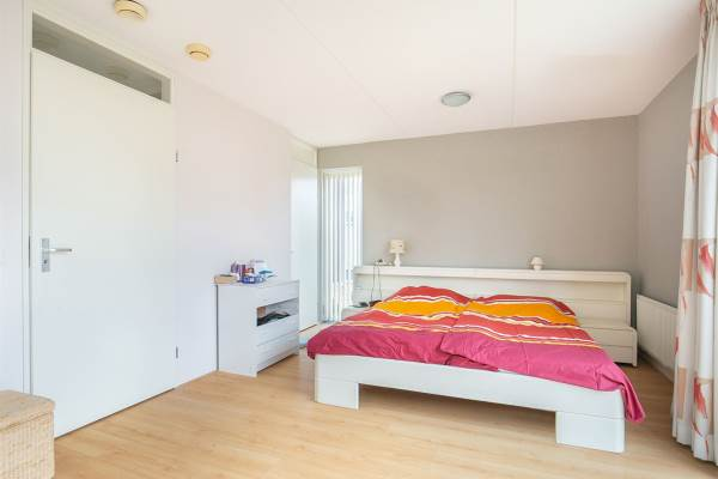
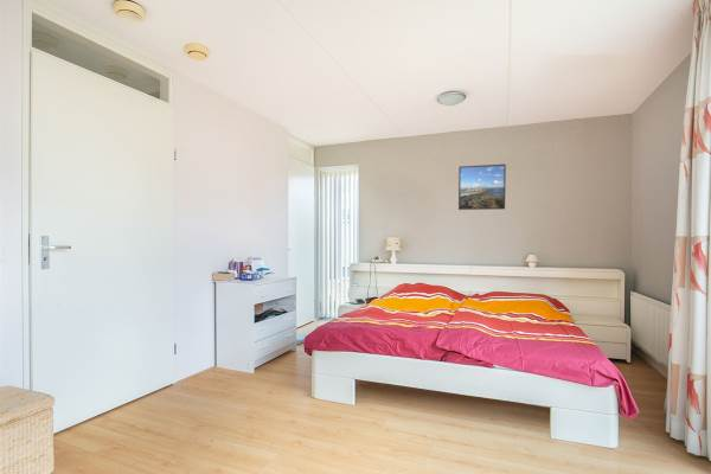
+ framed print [457,162,507,211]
